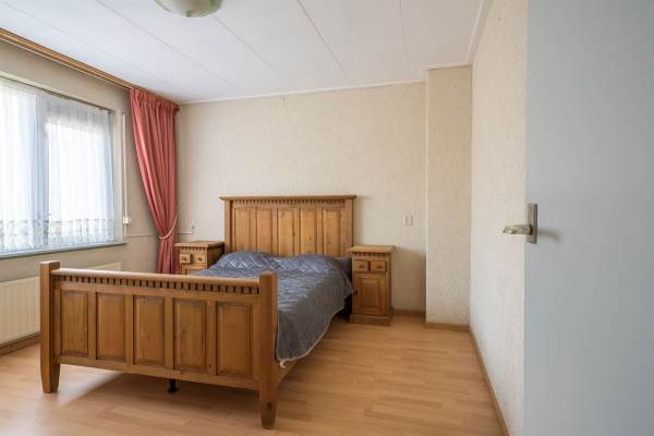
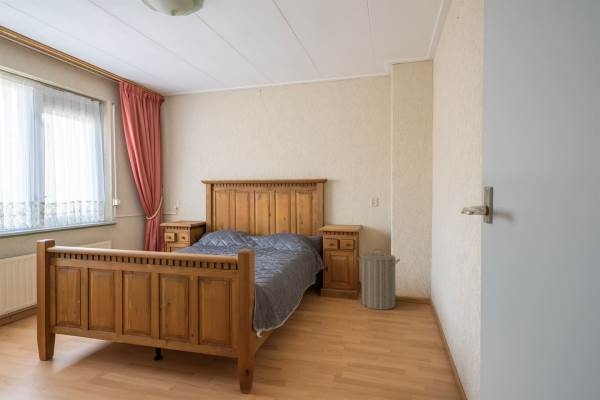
+ laundry hamper [357,248,401,311]
